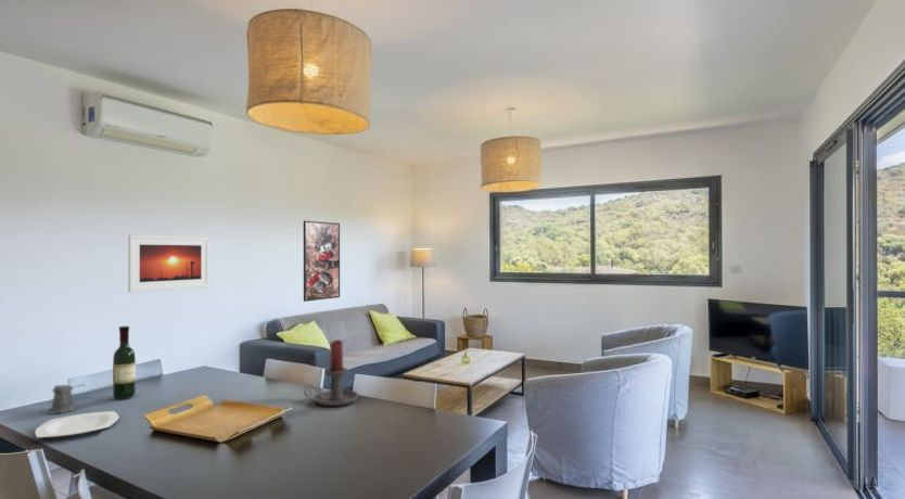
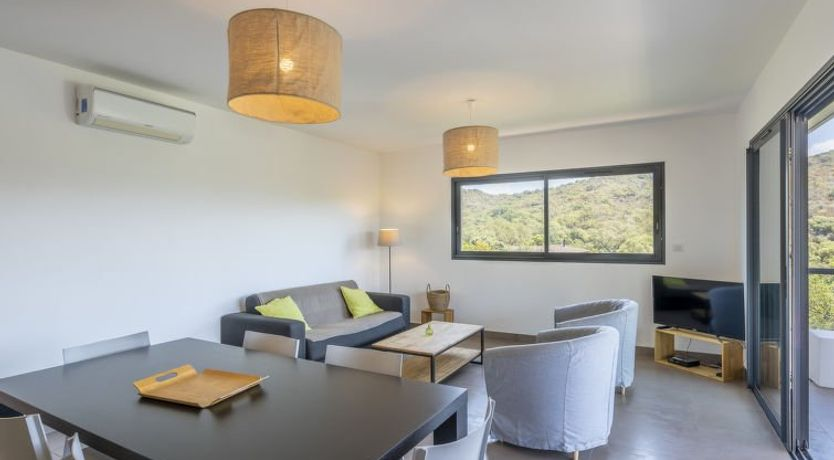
- pepper shaker [48,383,87,414]
- candle holder [303,338,359,407]
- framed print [303,219,341,303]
- wine bottle [112,325,137,400]
- plate [34,410,119,439]
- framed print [127,234,211,294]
